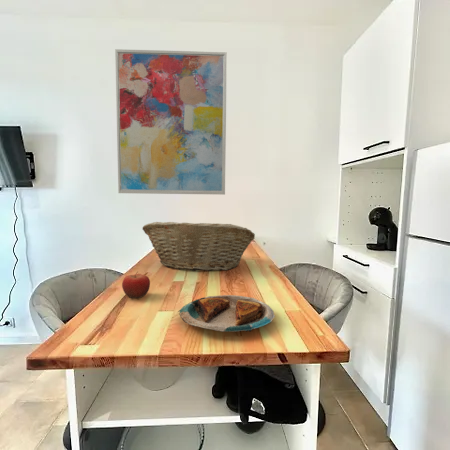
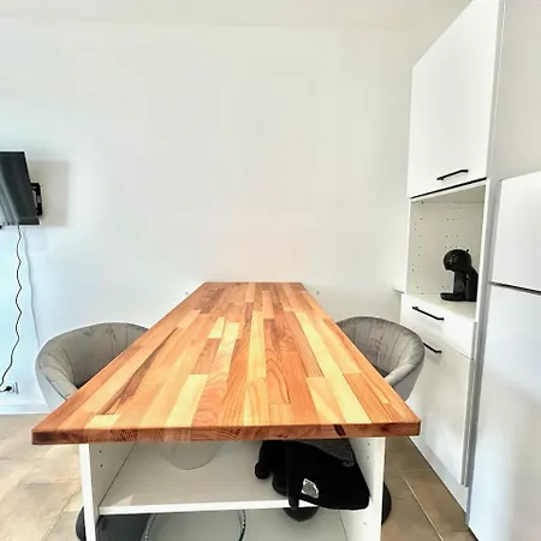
- fruit basket [142,221,256,272]
- fruit [121,271,151,299]
- plate [177,294,276,333]
- wall art [114,48,228,196]
